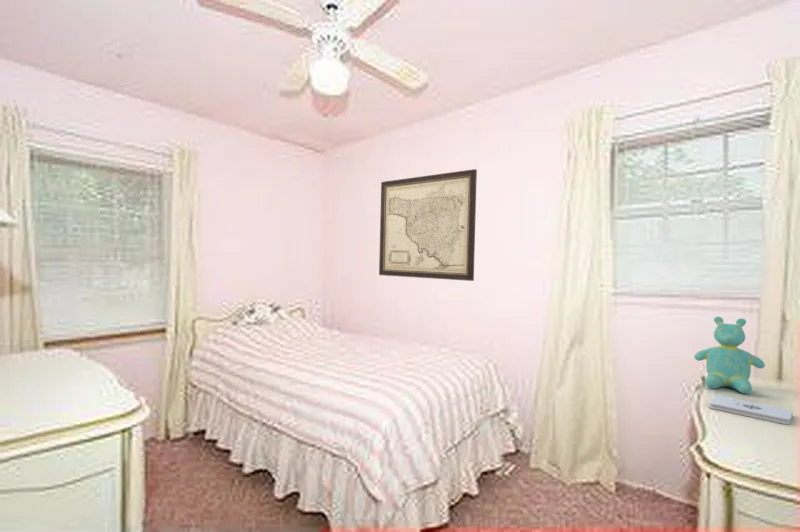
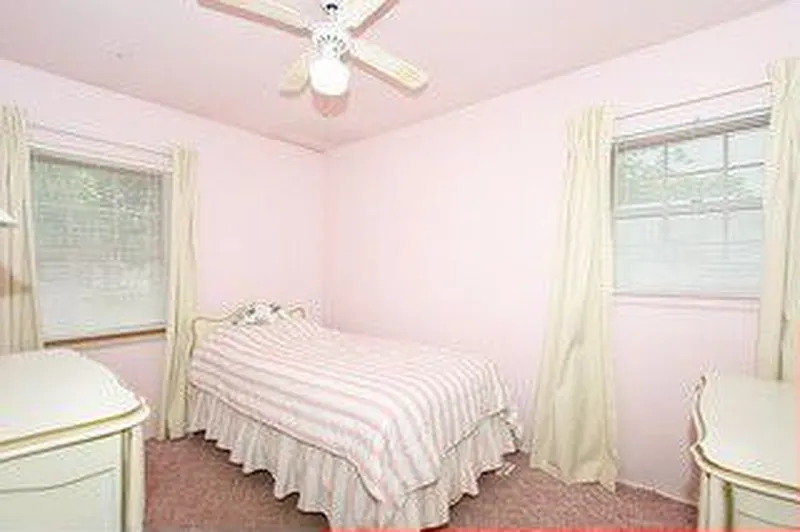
- notepad [708,395,794,425]
- wall art [378,168,478,282]
- teddy bear [693,316,766,395]
